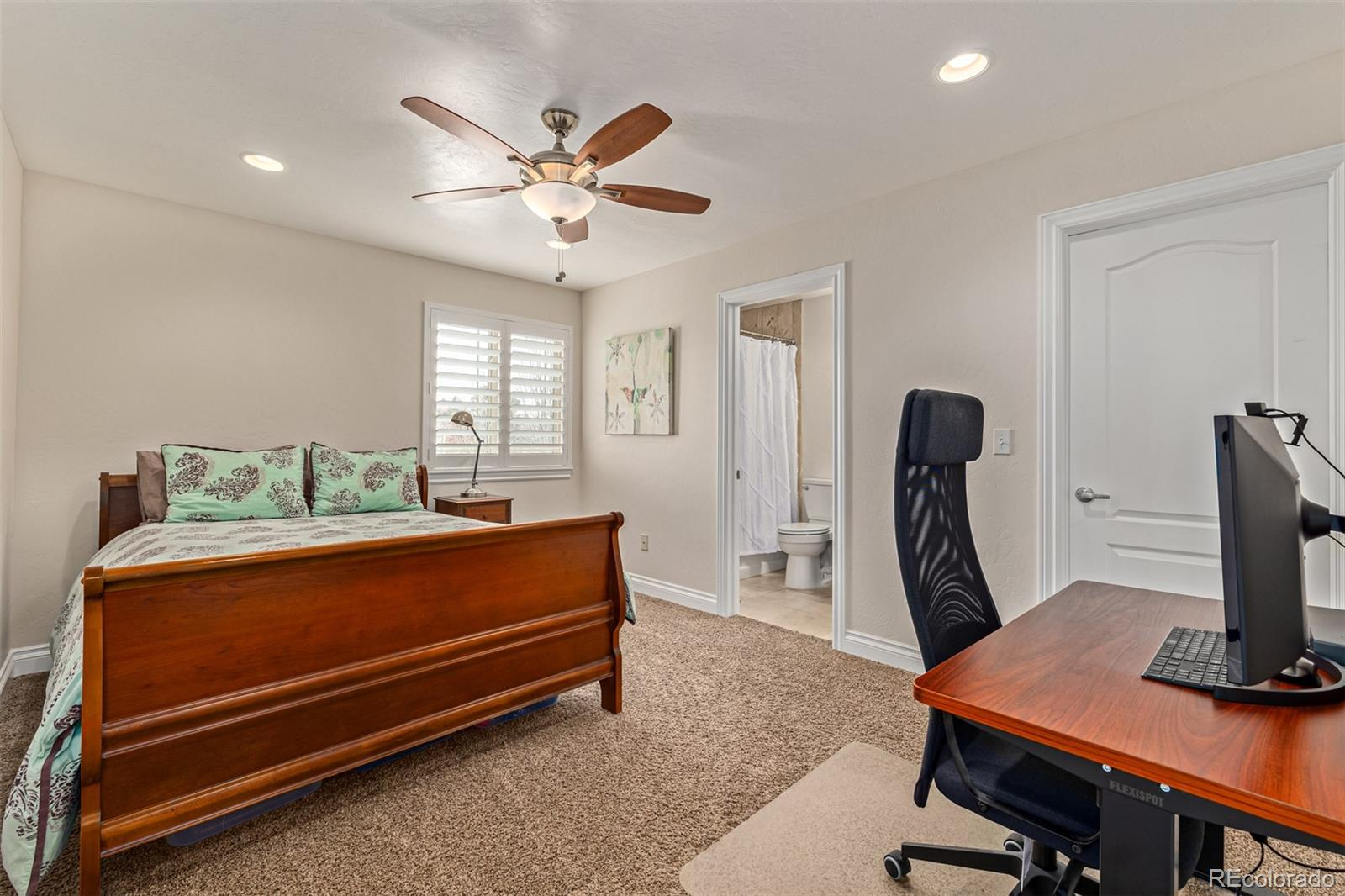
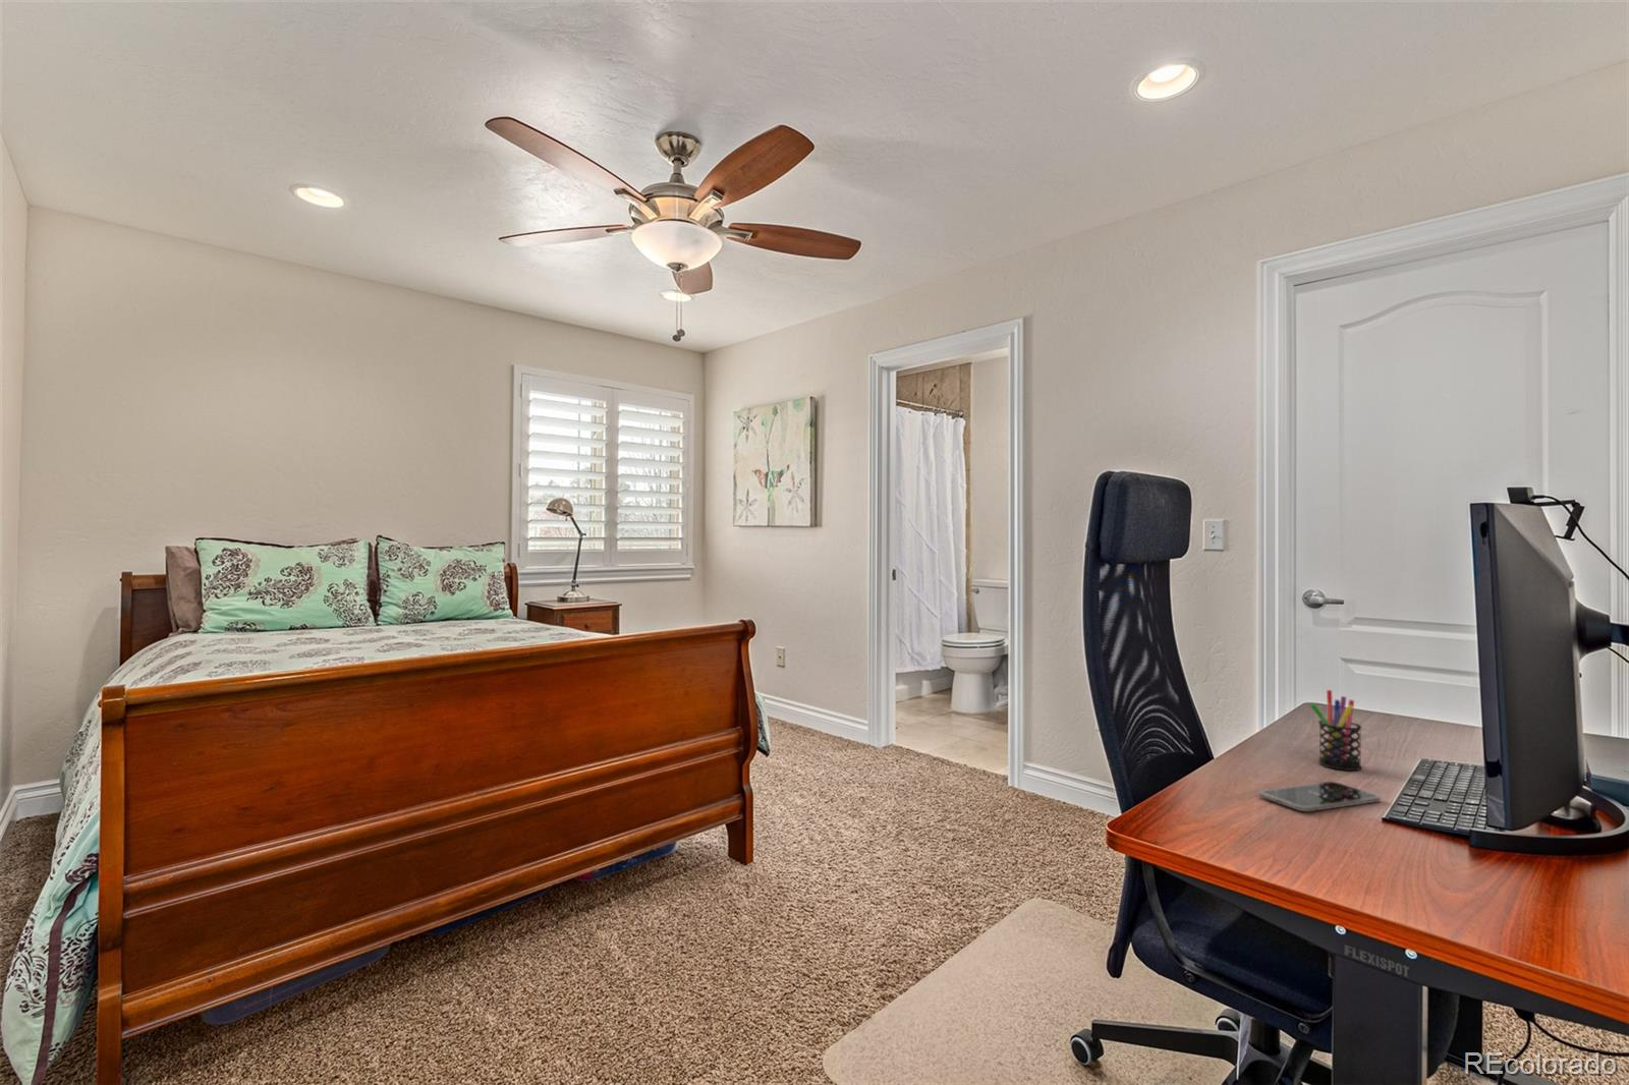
+ smartphone [1257,781,1382,813]
+ pen holder [1309,689,1363,771]
